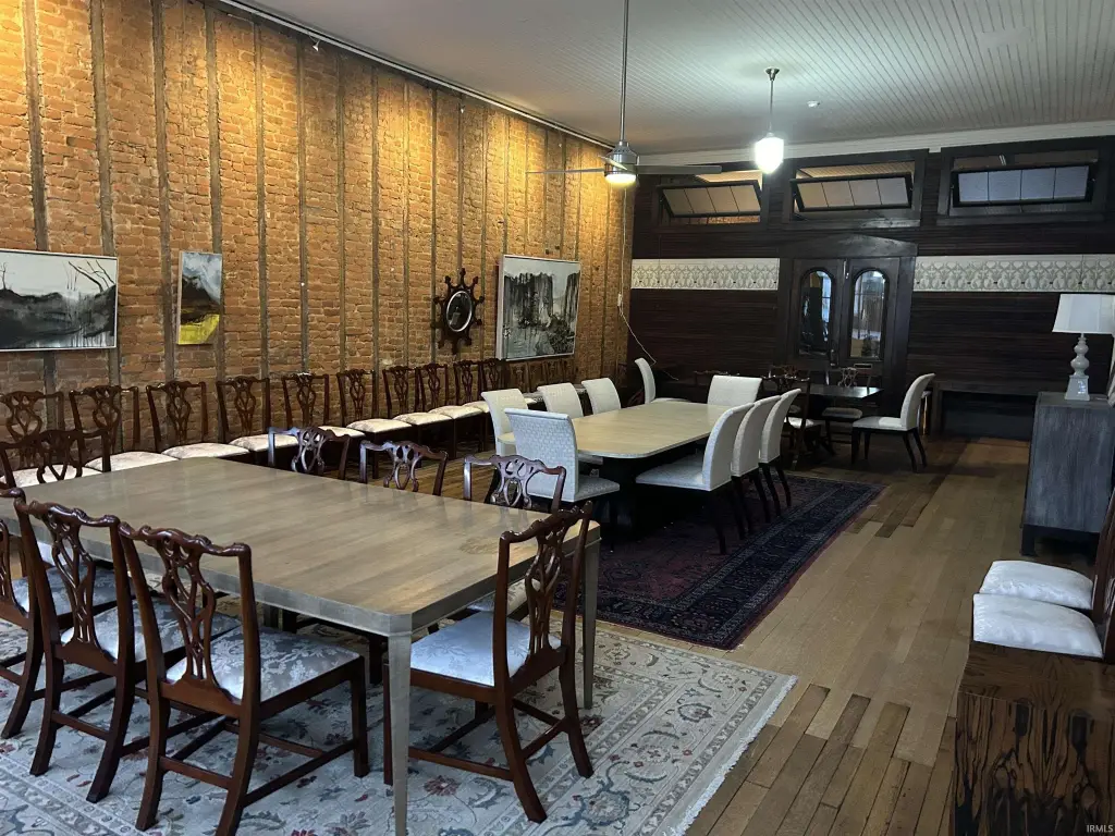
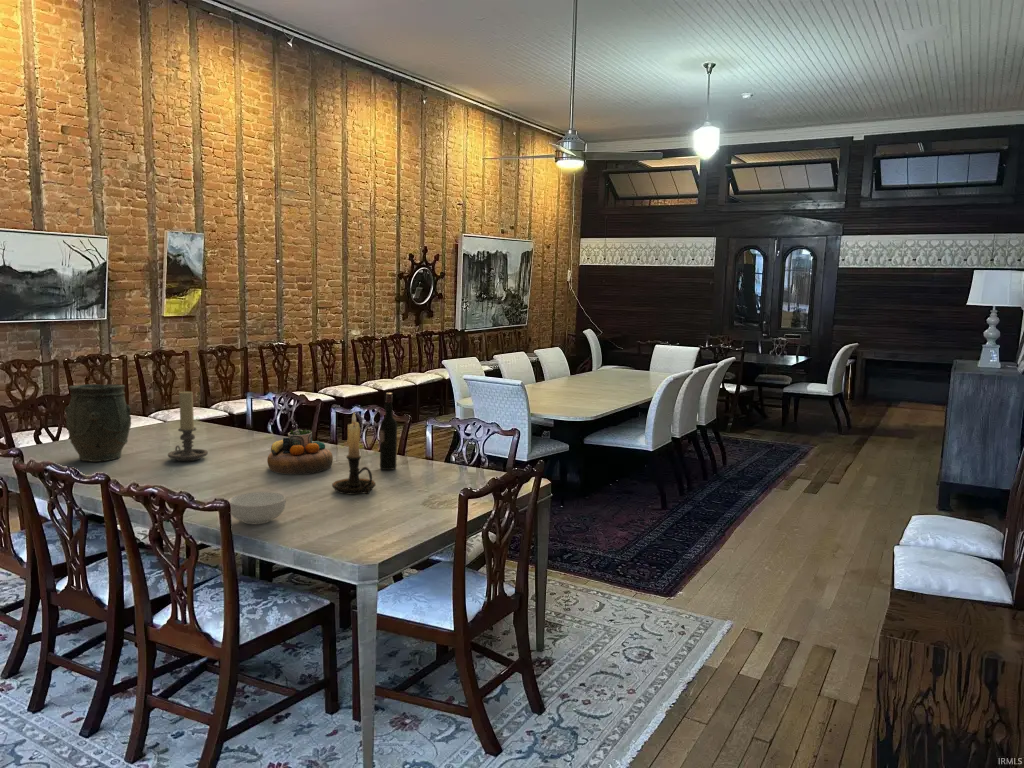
+ candle holder [167,390,209,462]
+ wine bottle [379,392,398,471]
+ cereal bowl [227,491,287,525]
+ vase [64,383,132,463]
+ decorative bowl [266,428,334,475]
+ candle holder [331,412,377,496]
